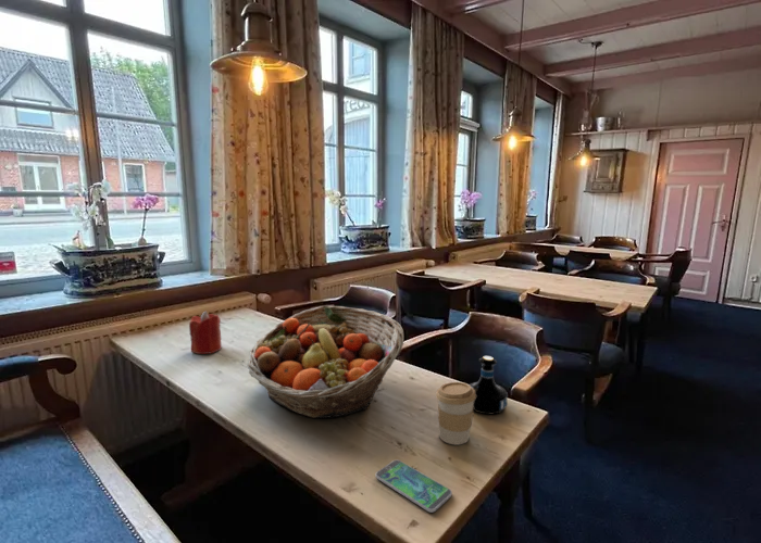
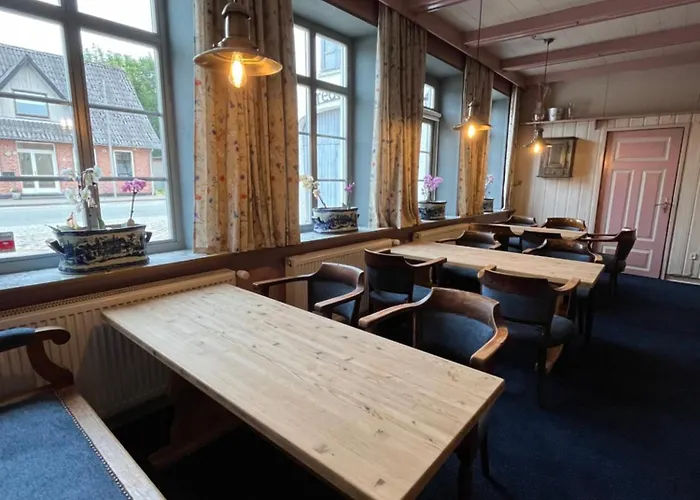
- smartphone [375,458,453,514]
- coffee cup [435,381,476,445]
- tequila bottle [469,355,509,415]
- fruit basket [246,305,404,419]
- candle [188,311,223,355]
